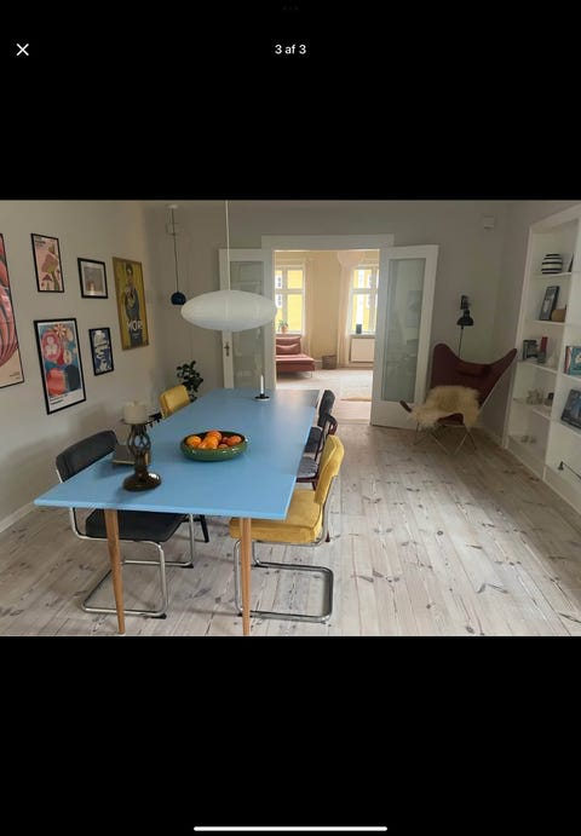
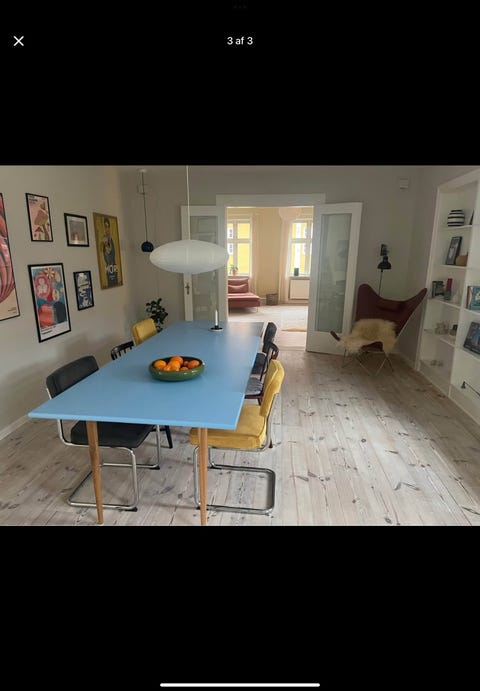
- notepad [110,443,153,471]
- candle holder [119,398,162,494]
